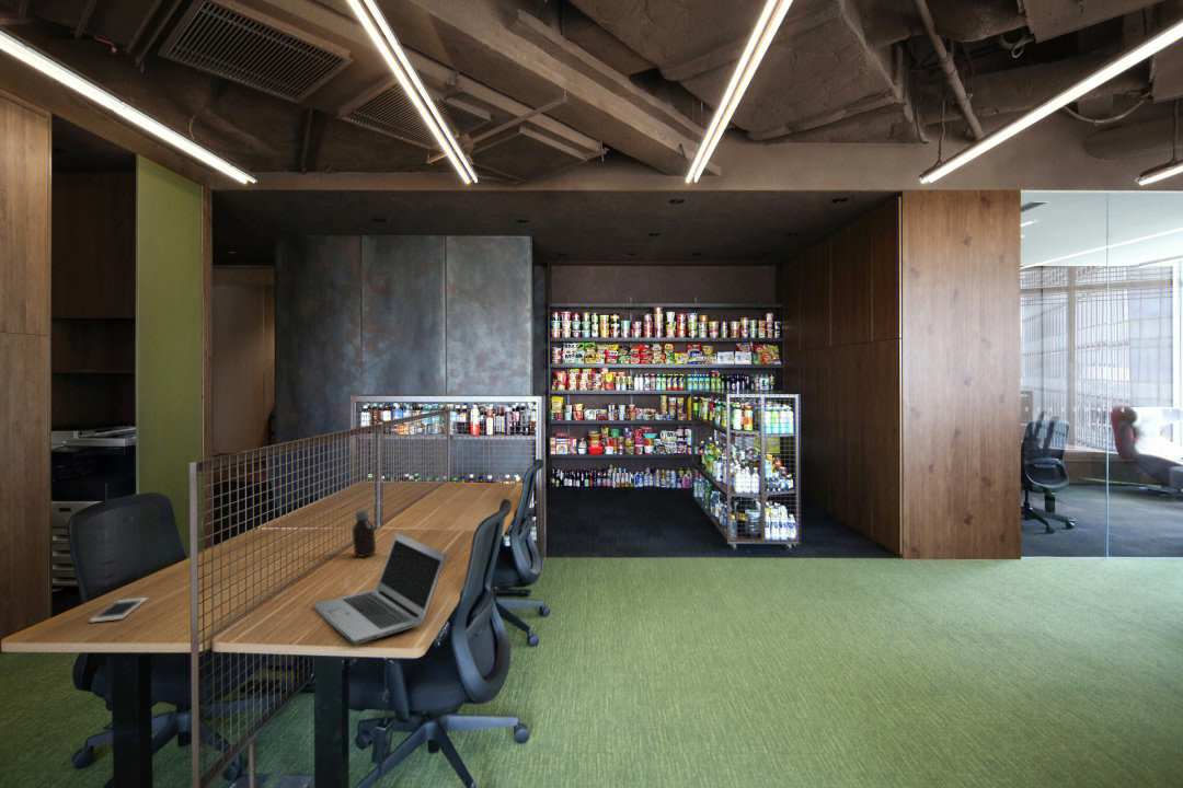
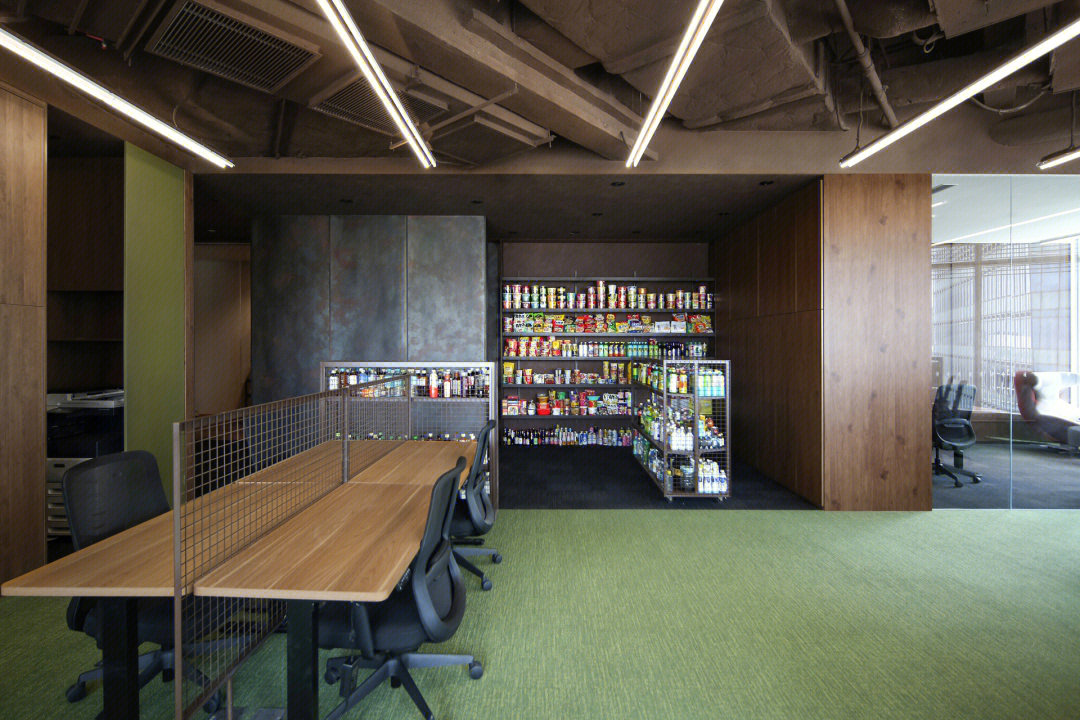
- cell phone [89,596,149,624]
- bottle [351,509,377,557]
- laptop [312,532,448,646]
